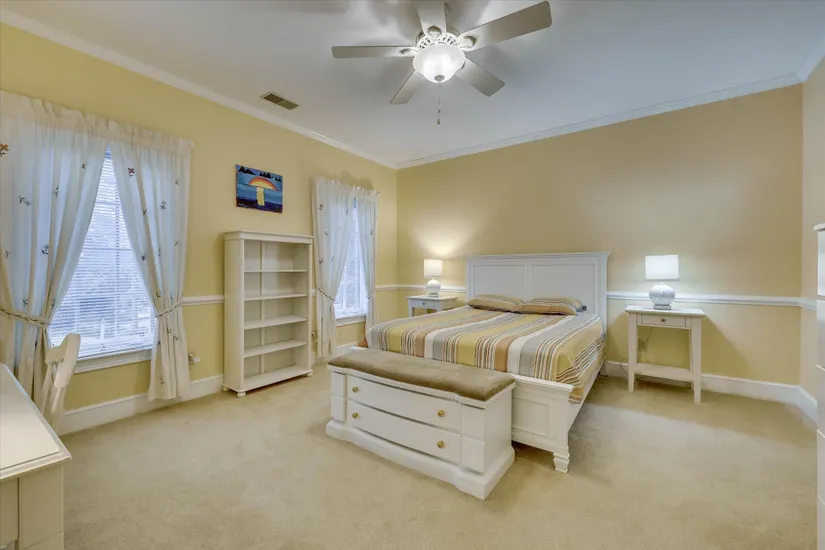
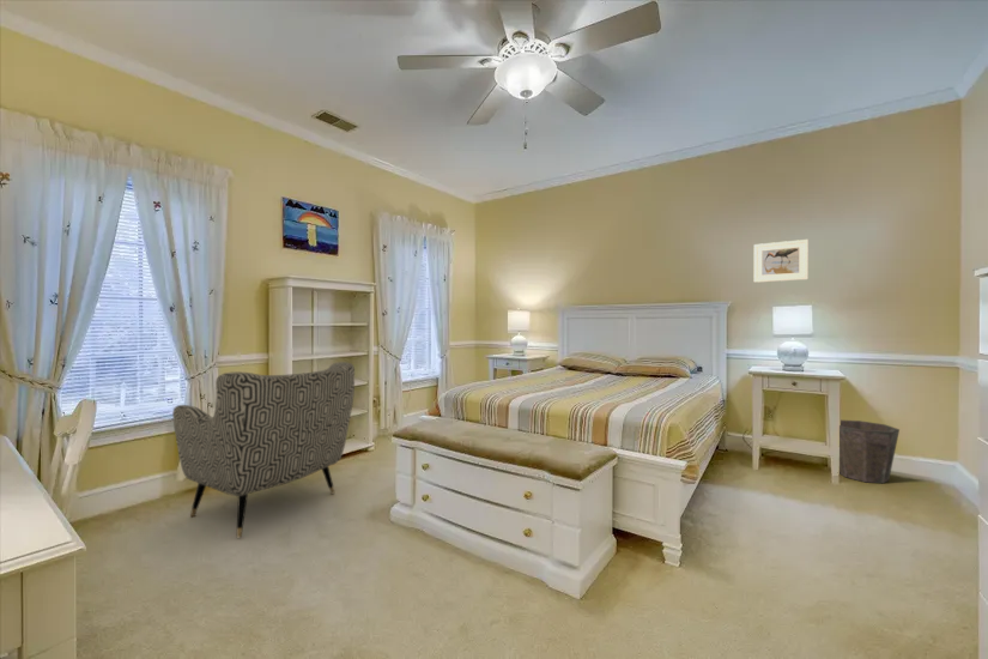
+ armchair [171,361,356,539]
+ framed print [753,238,810,284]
+ waste bin [838,419,901,484]
